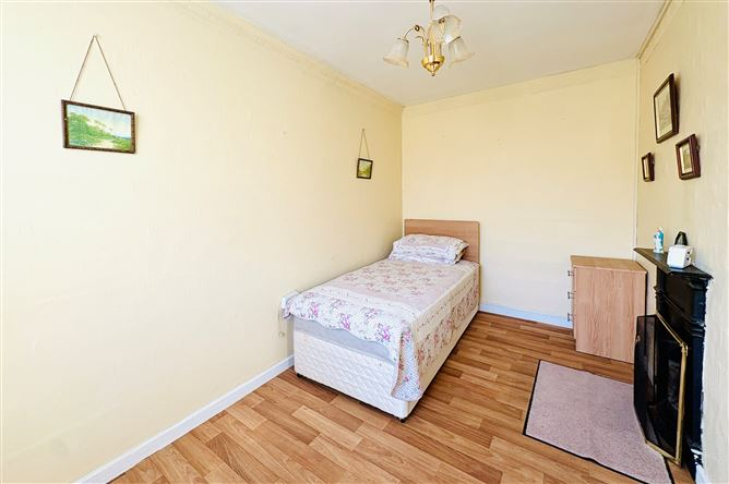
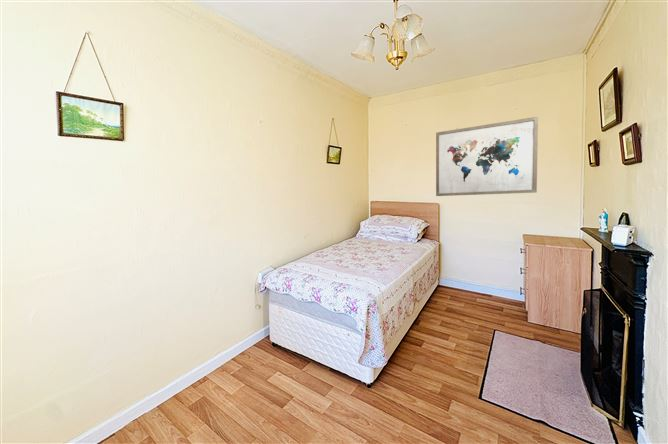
+ wall art [435,116,539,197]
